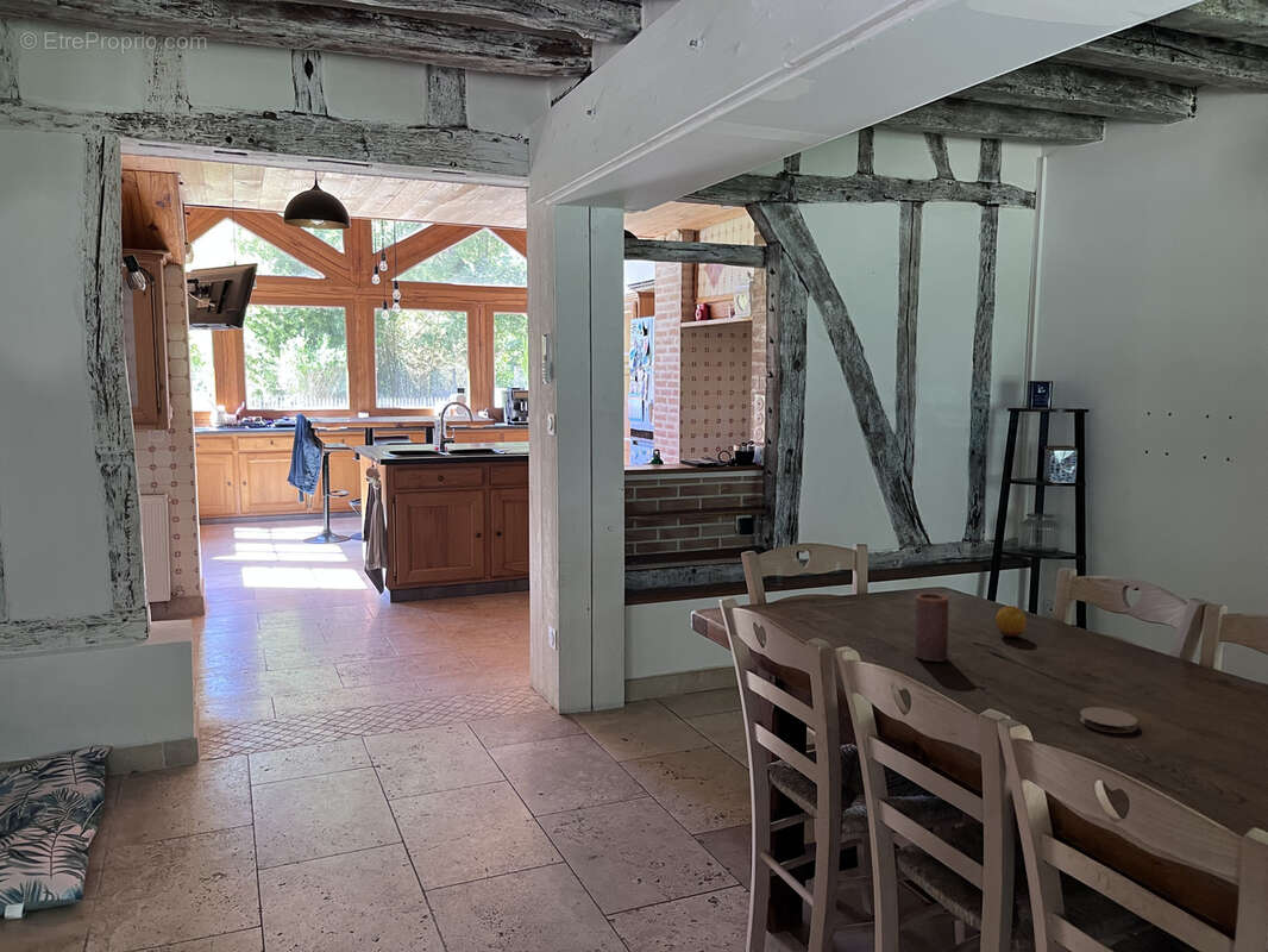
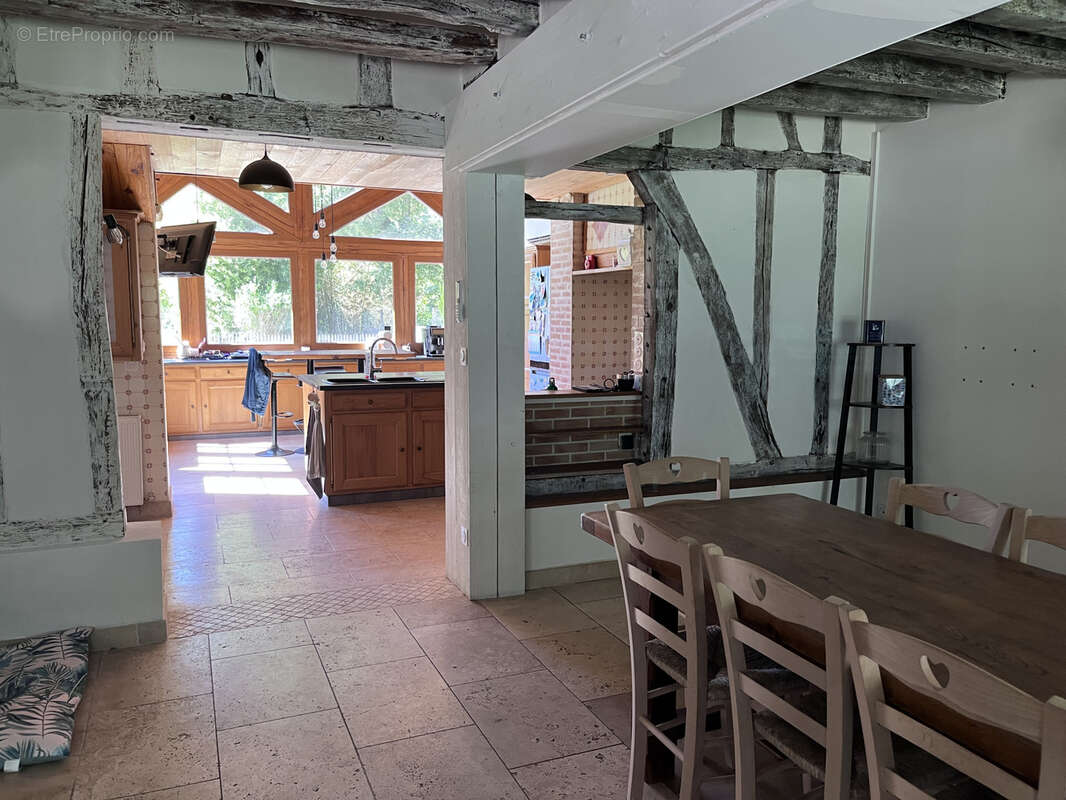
- fruit [994,605,1028,639]
- candle [915,591,949,663]
- coaster [1079,706,1138,734]
